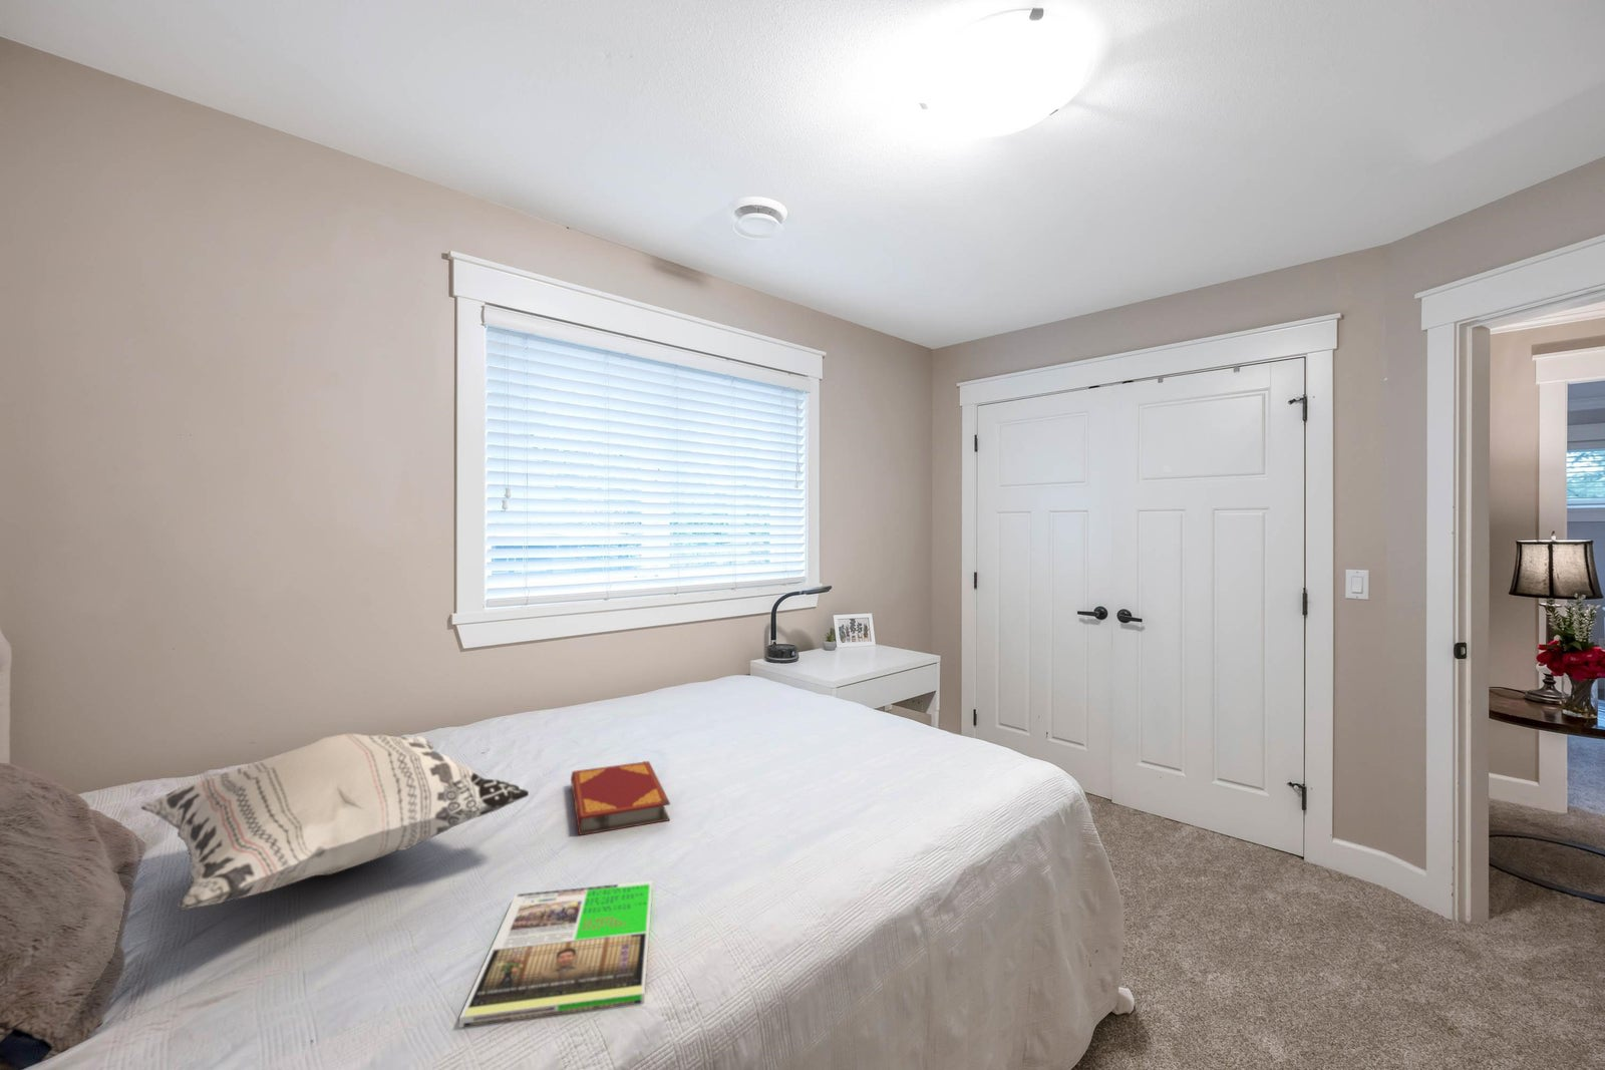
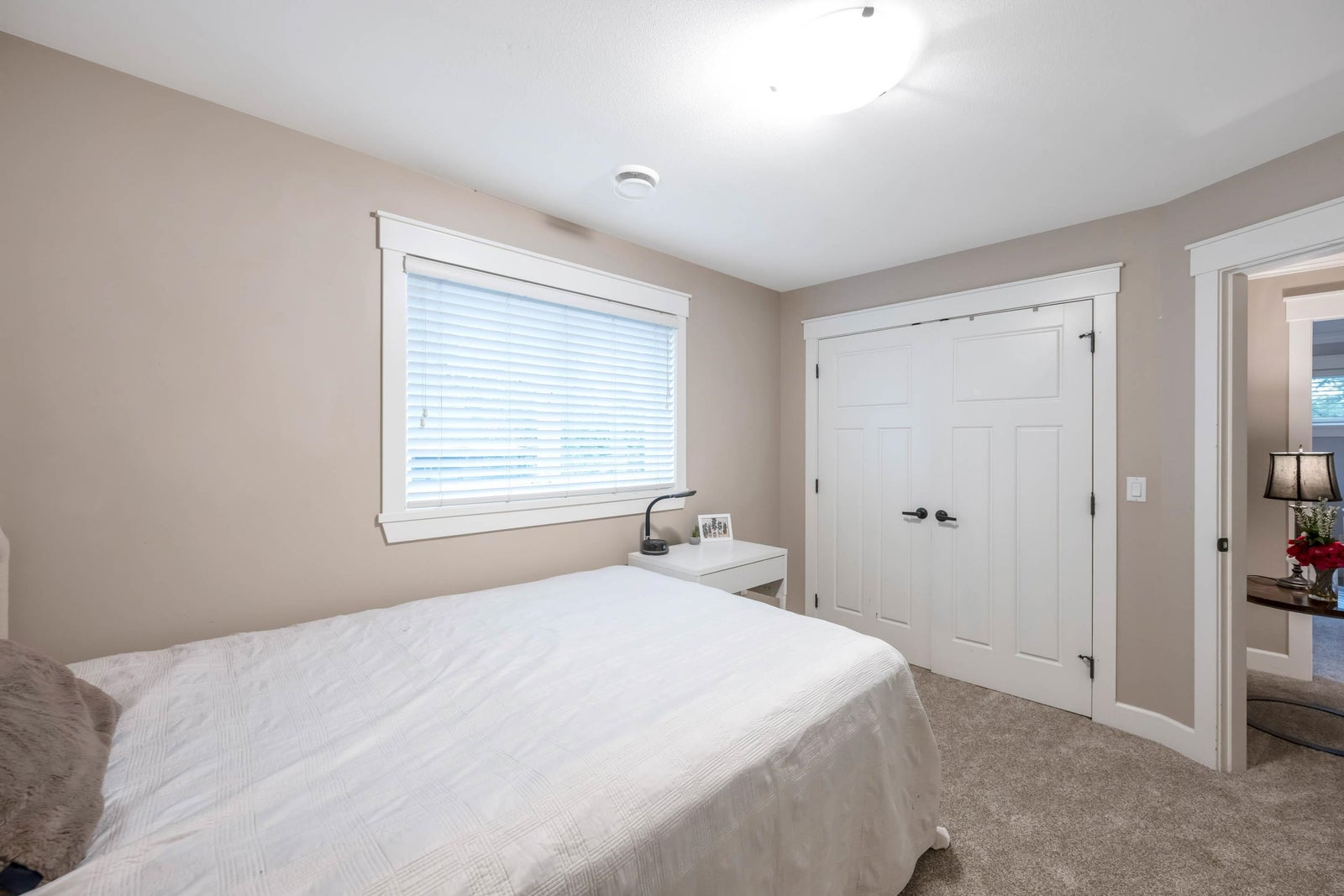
- decorative pillow [140,733,530,910]
- hardback book [570,761,671,836]
- magazine [459,879,654,1029]
